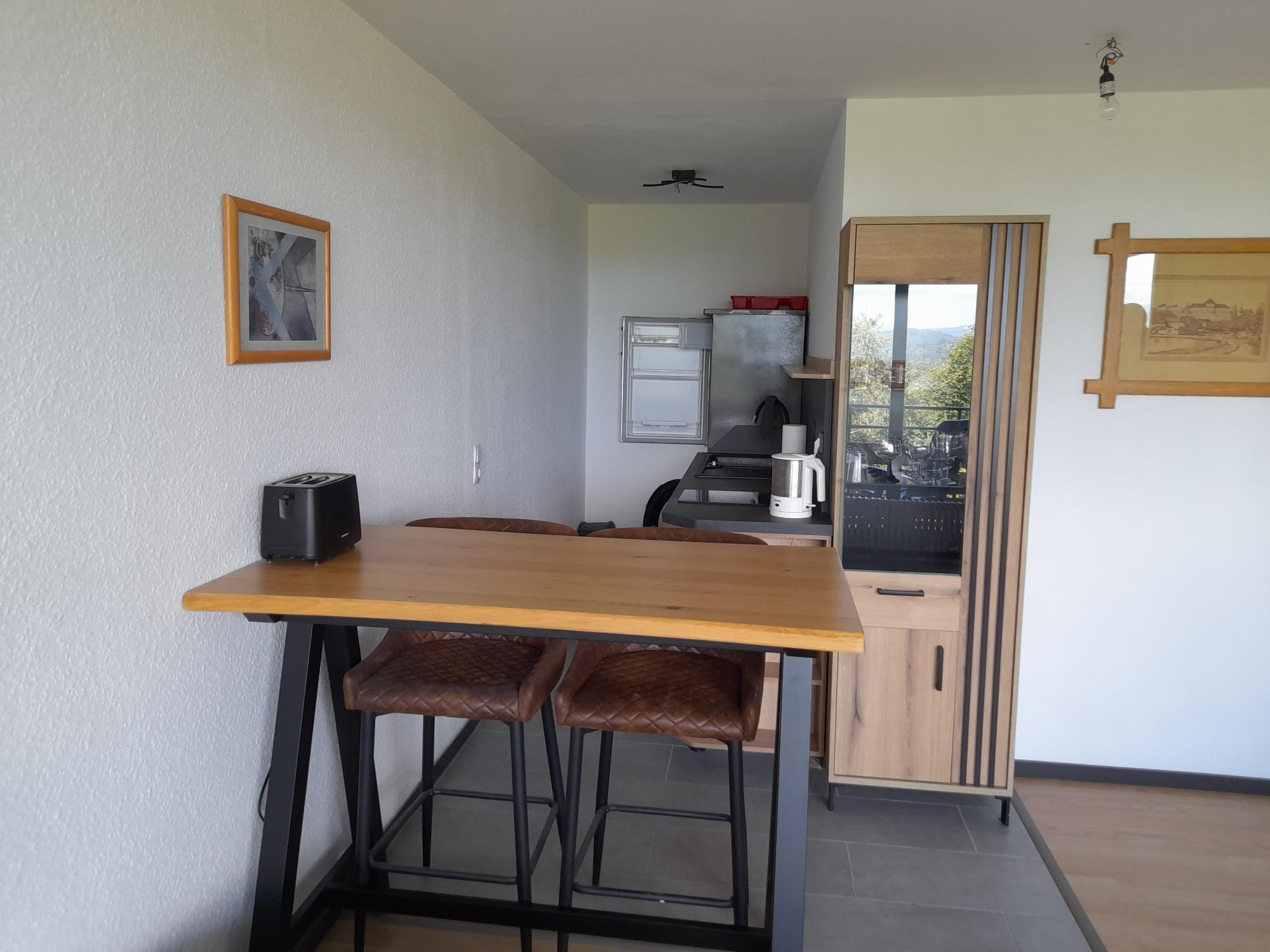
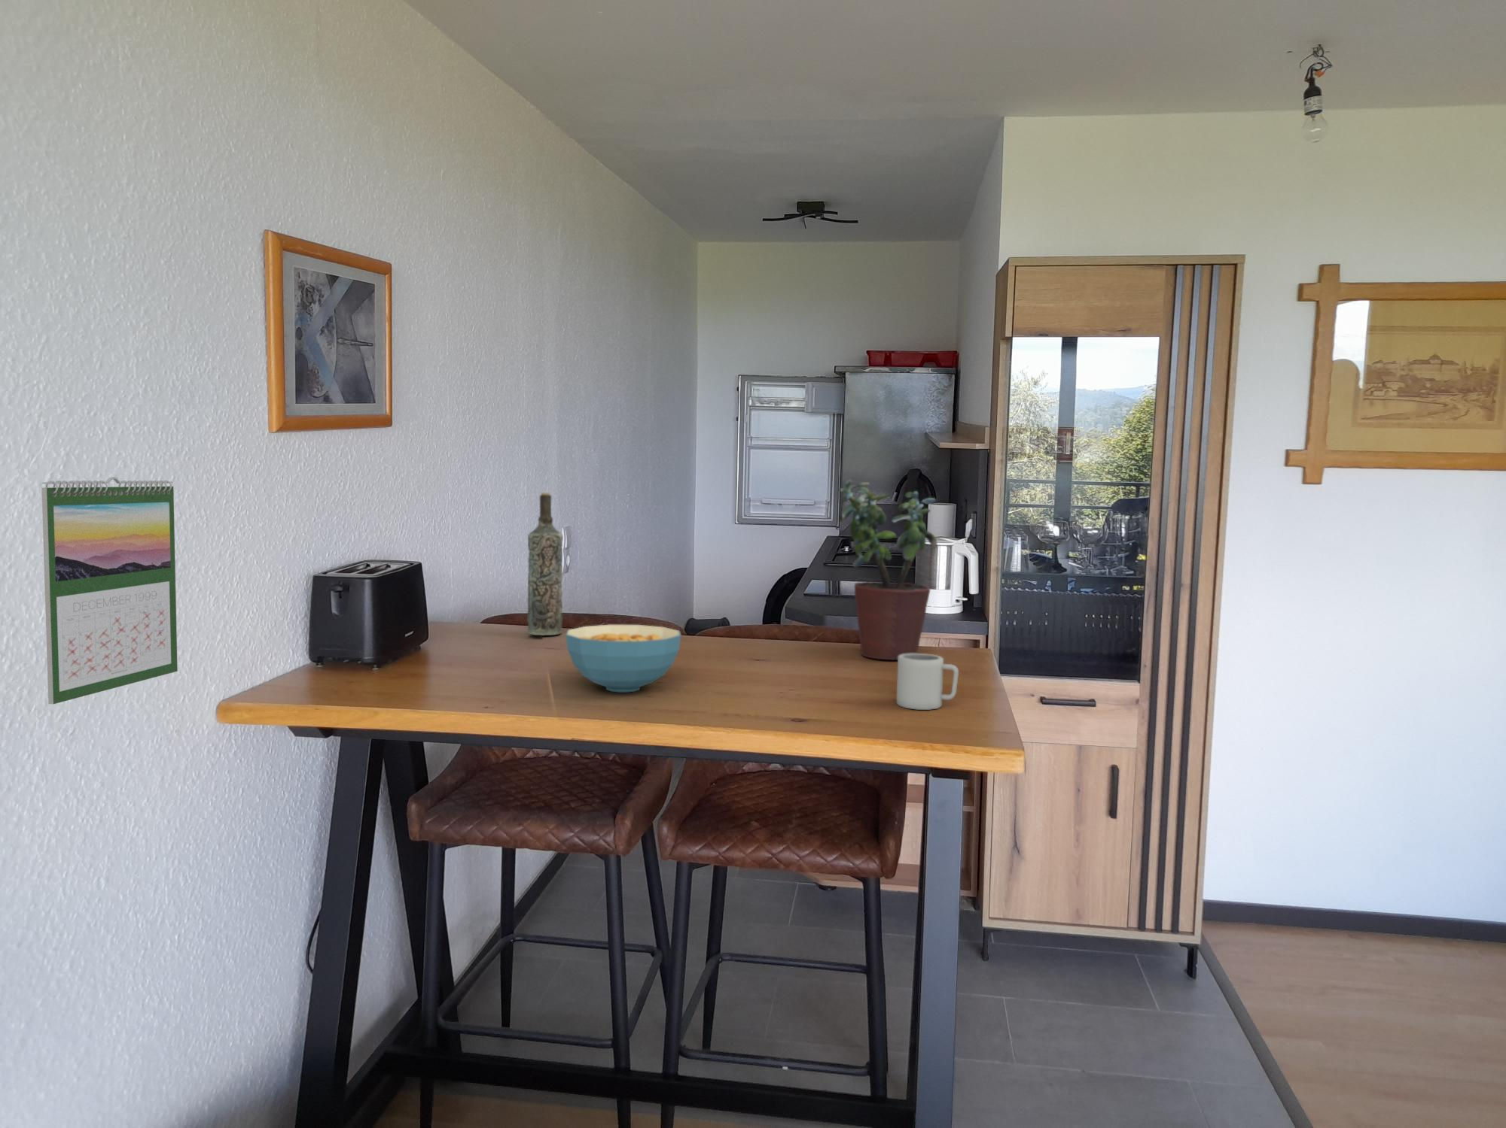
+ potted plant [838,479,938,660]
+ cereal bowl [564,624,682,693]
+ cup [896,653,959,711]
+ calendar [40,476,178,705]
+ bottle [527,492,564,636]
